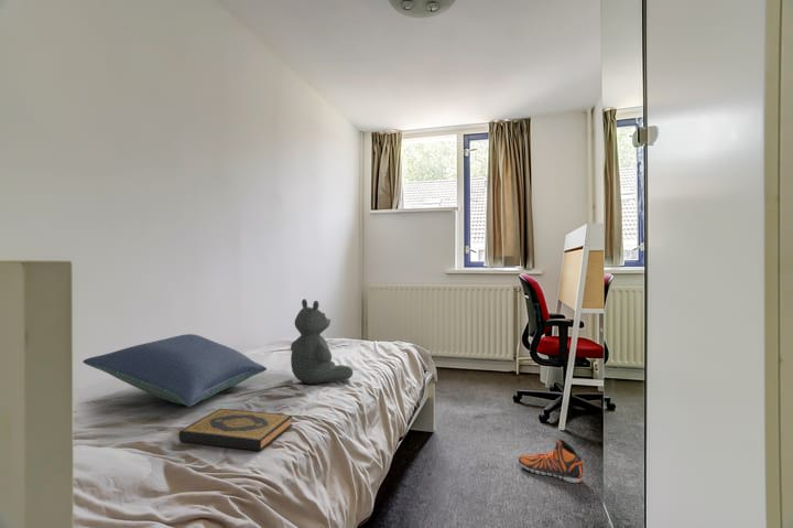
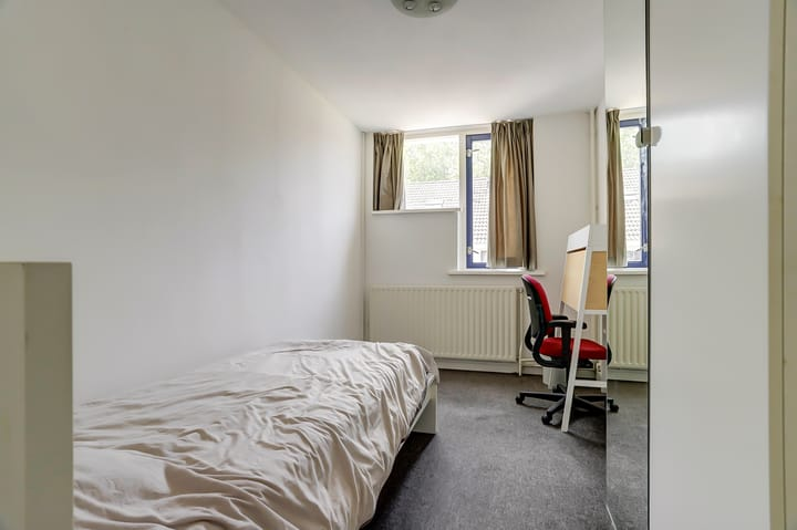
- sneaker [518,439,585,484]
- teddy bear [290,298,354,385]
- hardback book [178,408,294,452]
- pillow [82,333,268,408]
